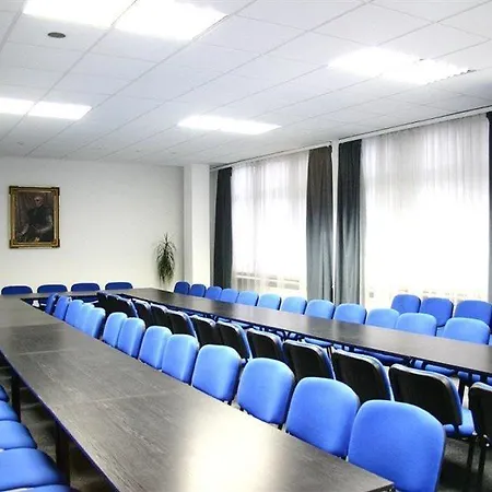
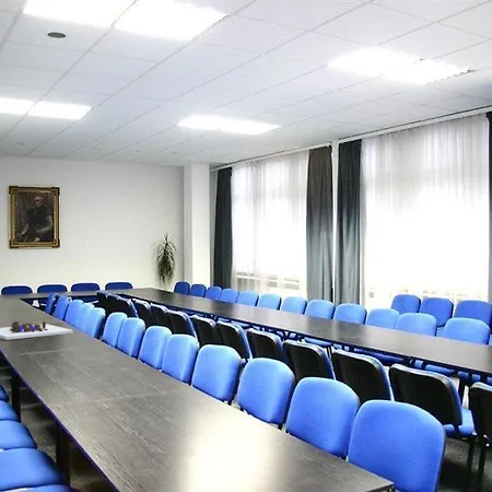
+ flower arrangement [0,320,73,341]
